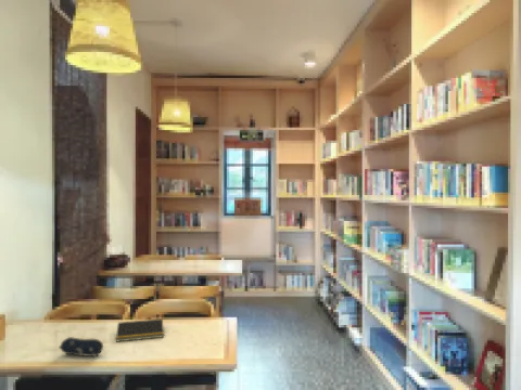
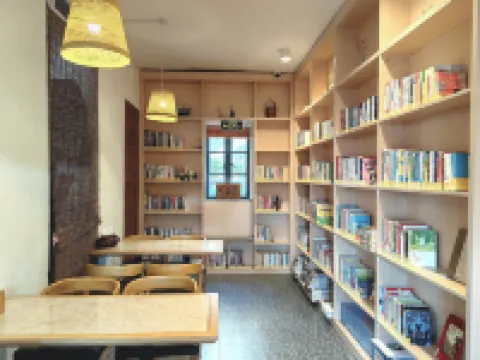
- pencil case [58,336,104,358]
- notepad [115,317,165,342]
